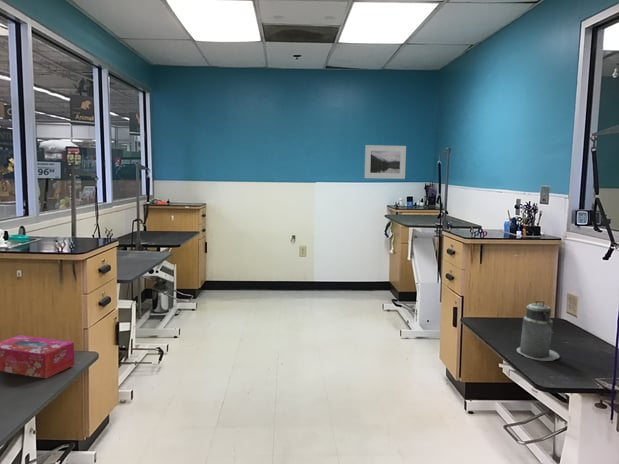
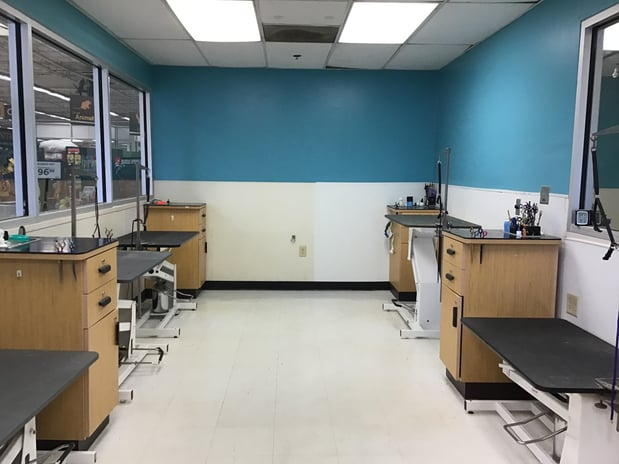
- canister [516,299,560,362]
- tissue box [0,334,75,379]
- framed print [364,144,407,180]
